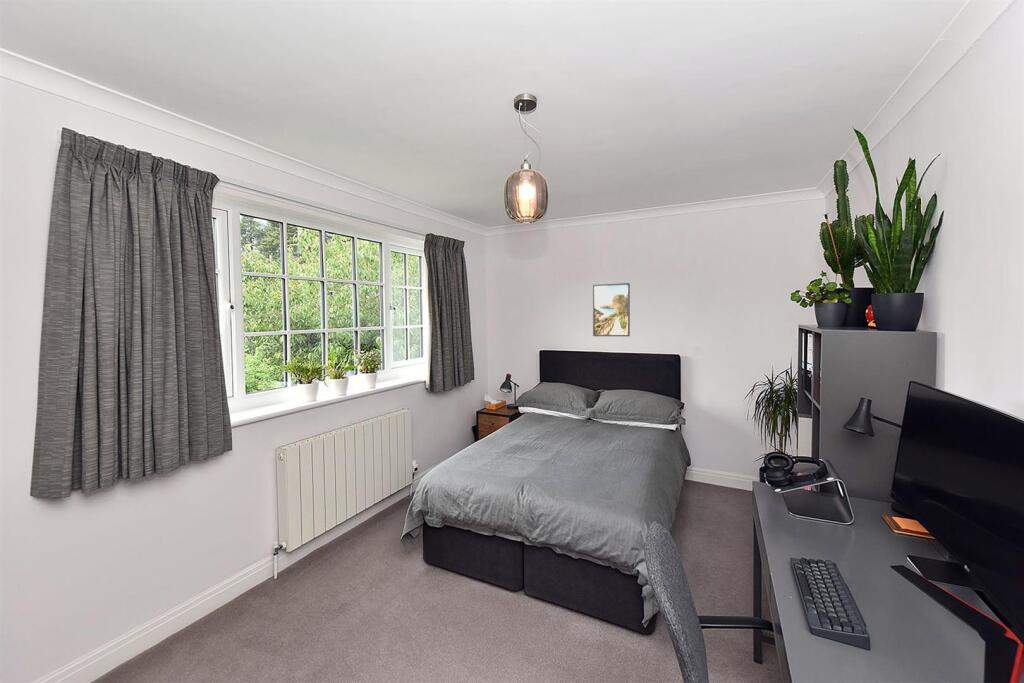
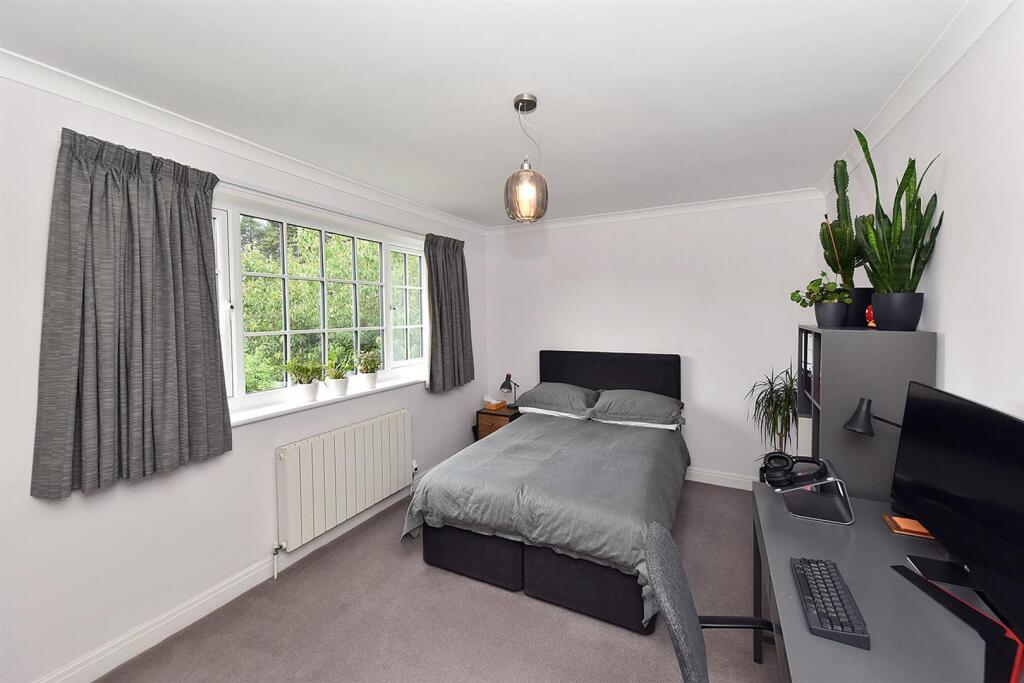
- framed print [592,282,631,337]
